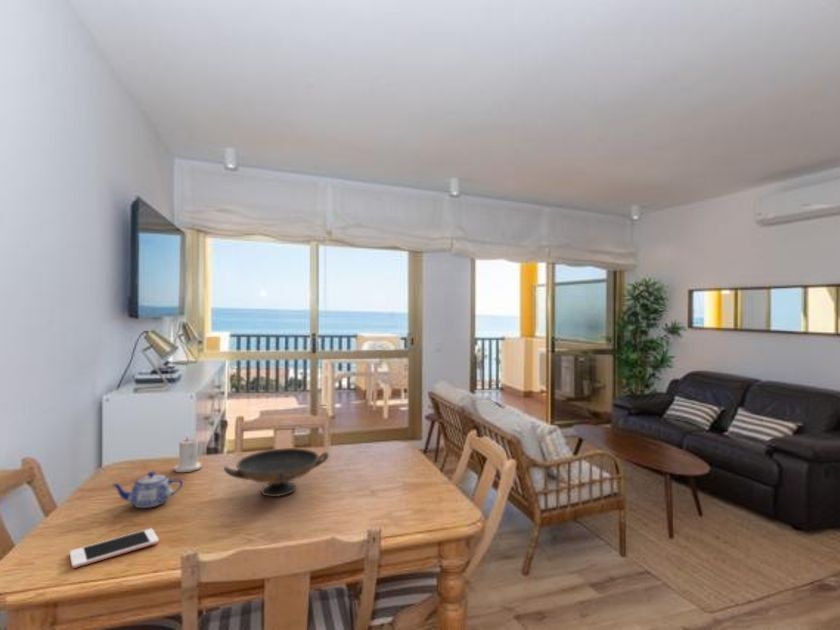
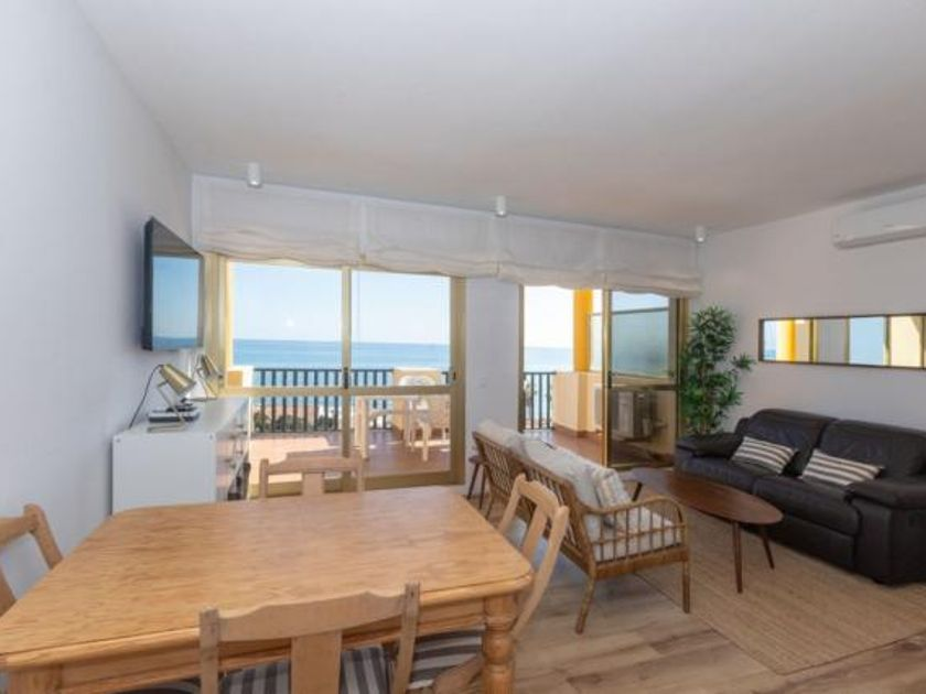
- decorative bowl [223,447,330,498]
- candle [174,435,203,473]
- teapot [110,471,184,509]
- cell phone [69,528,160,569]
